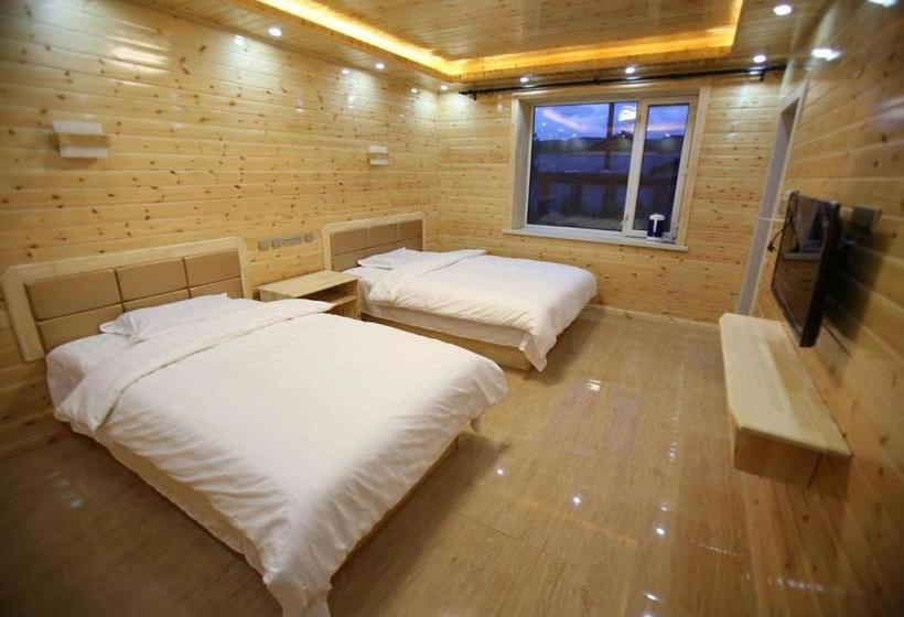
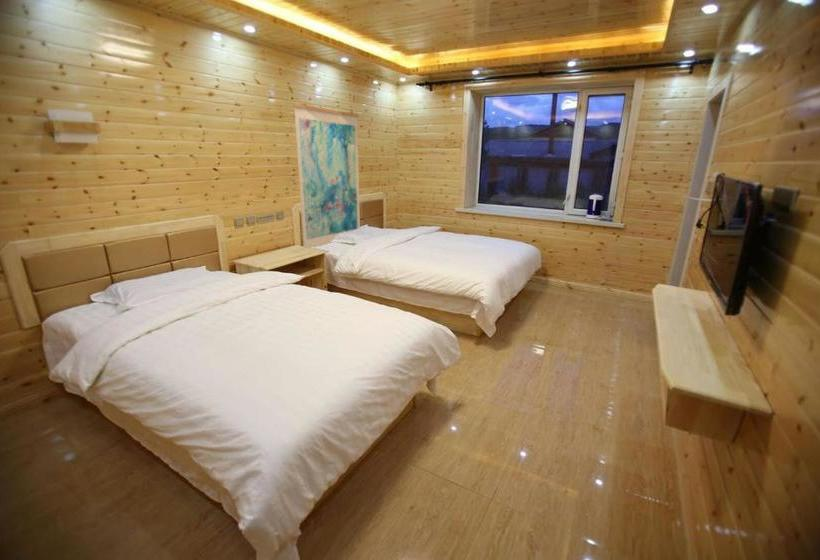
+ wall art [292,102,361,249]
